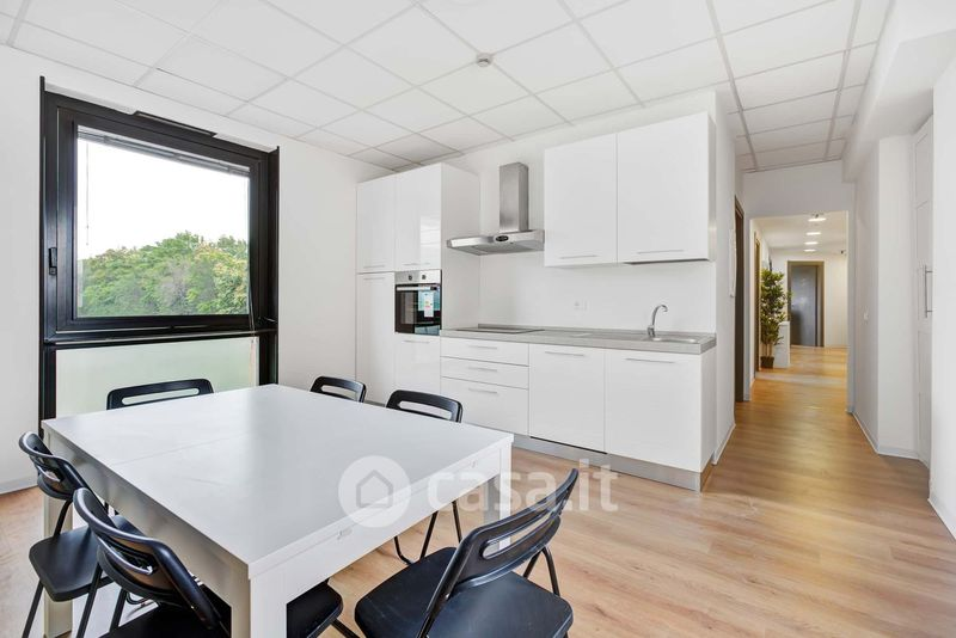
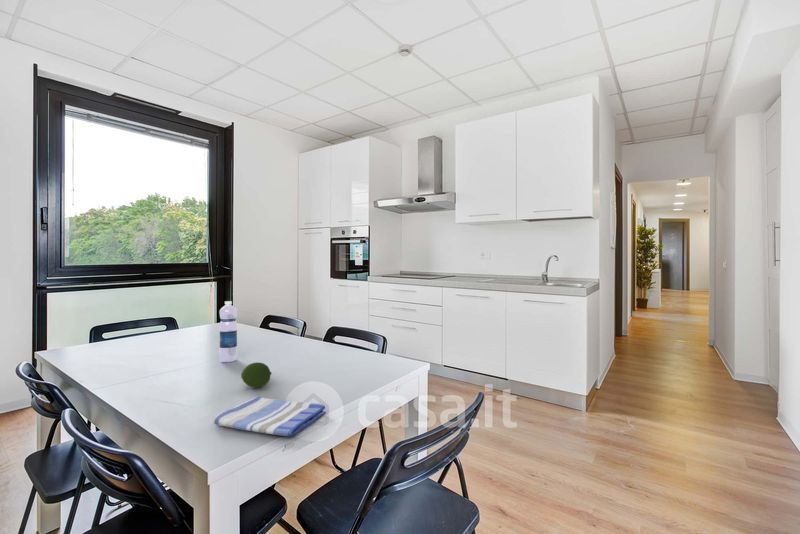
+ water bottle [219,300,238,363]
+ fruit [240,361,273,389]
+ dish towel [212,395,327,437]
